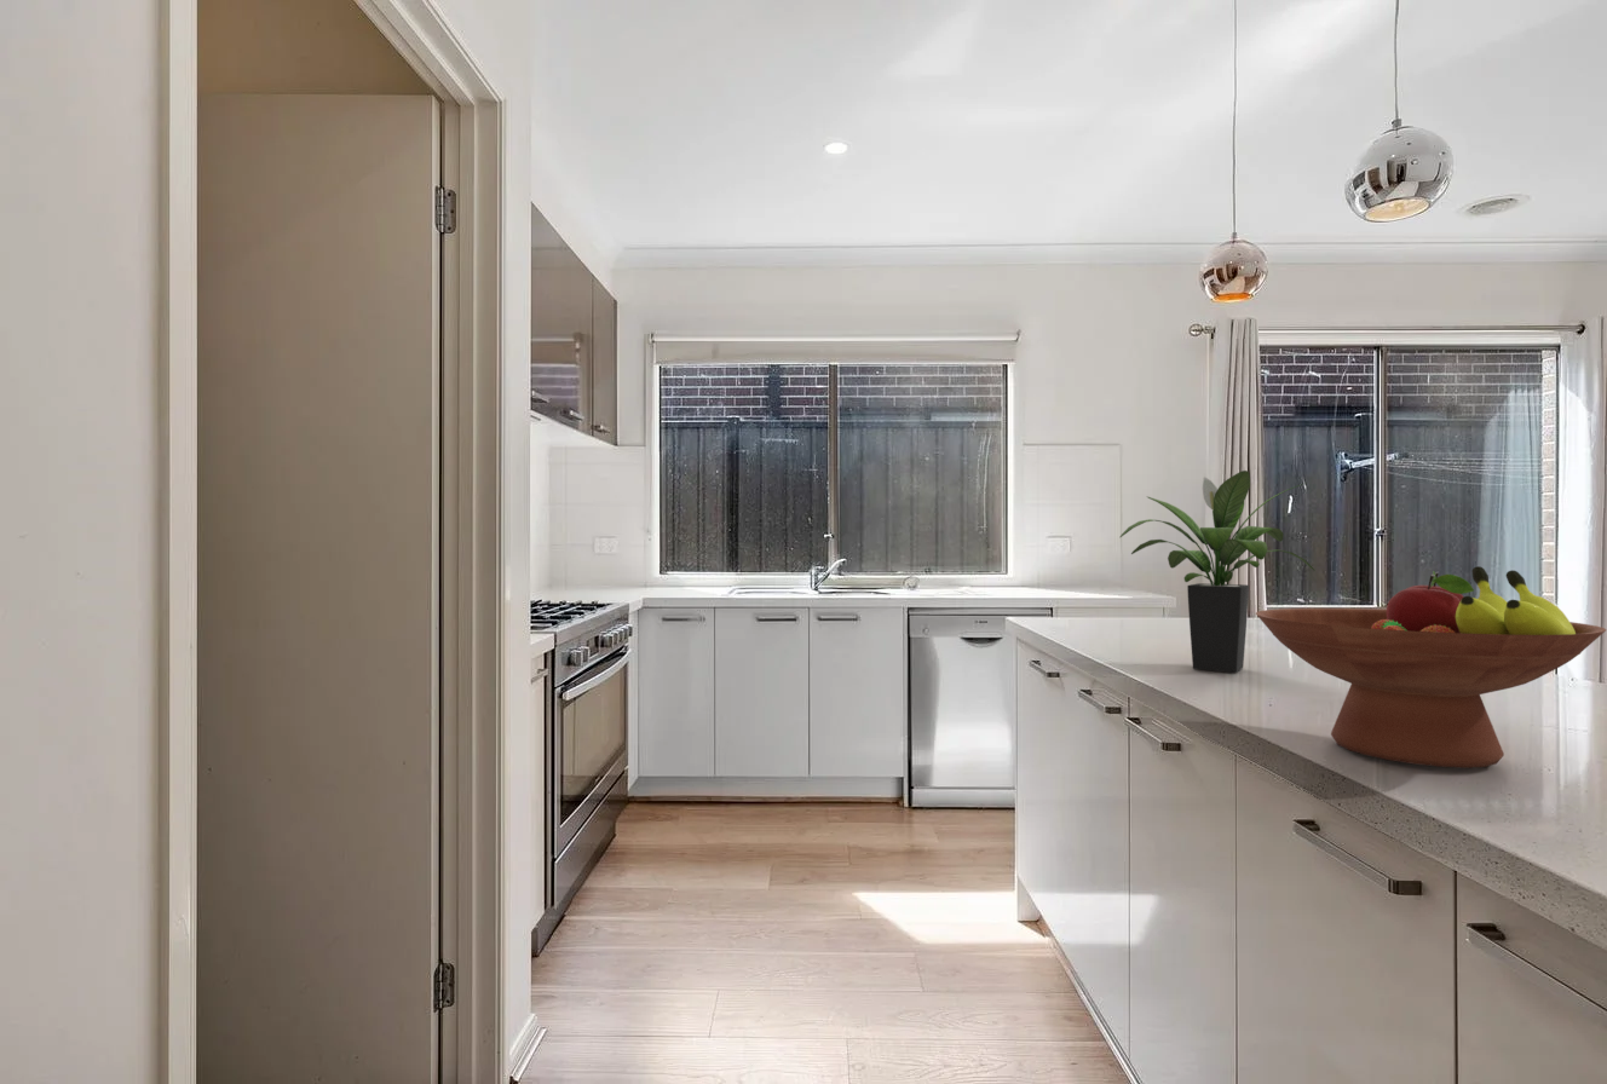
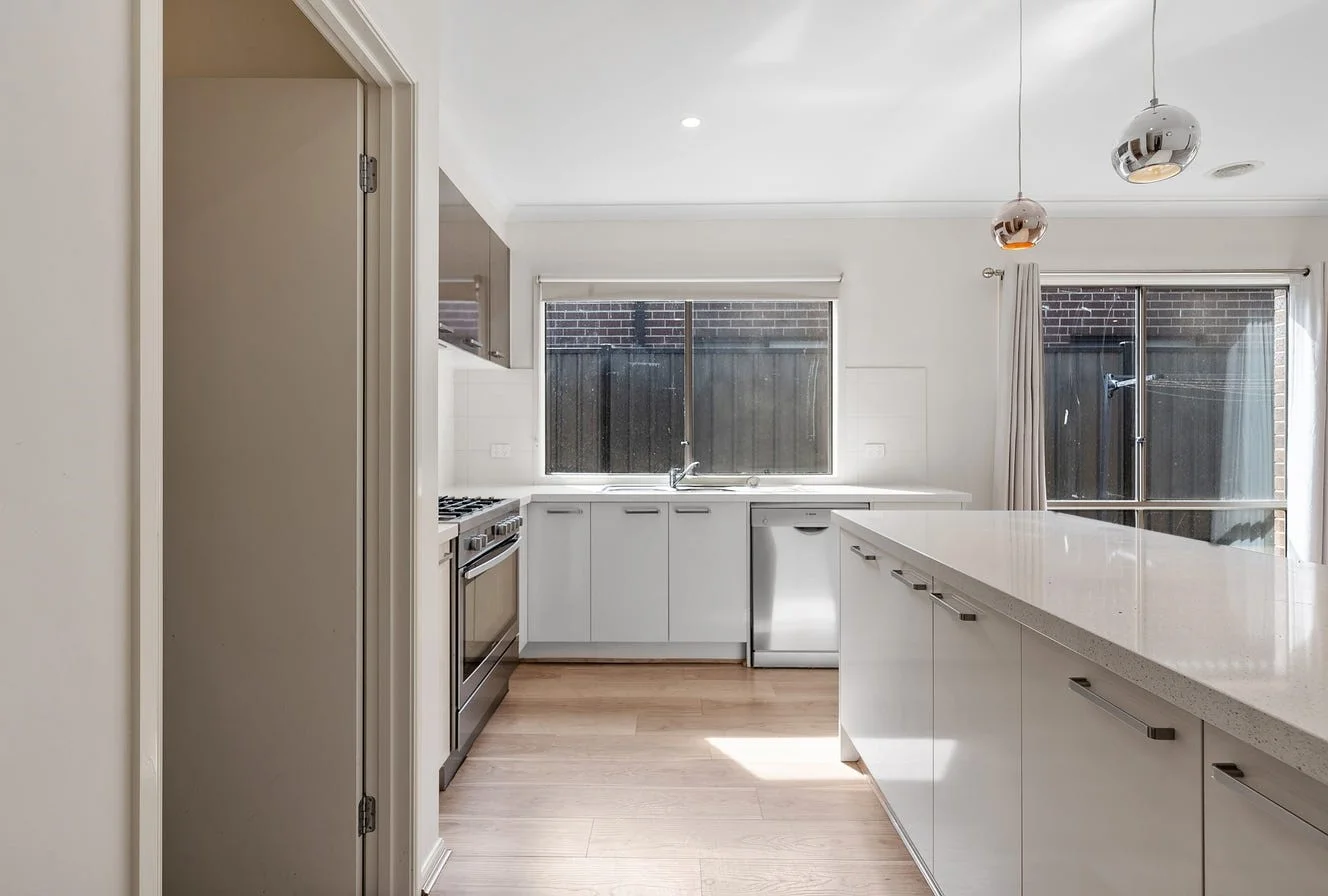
- potted plant [1118,469,1315,674]
- fruit bowl [1255,565,1607,769]
